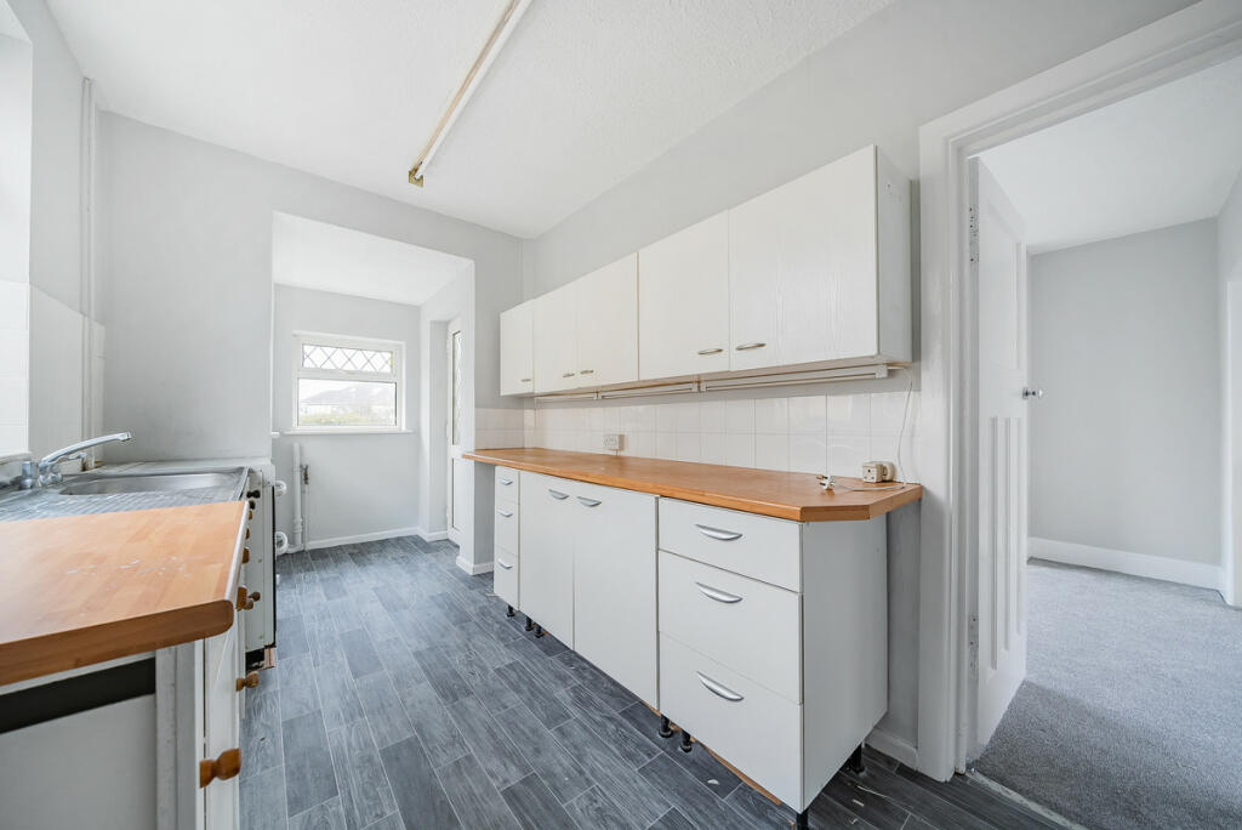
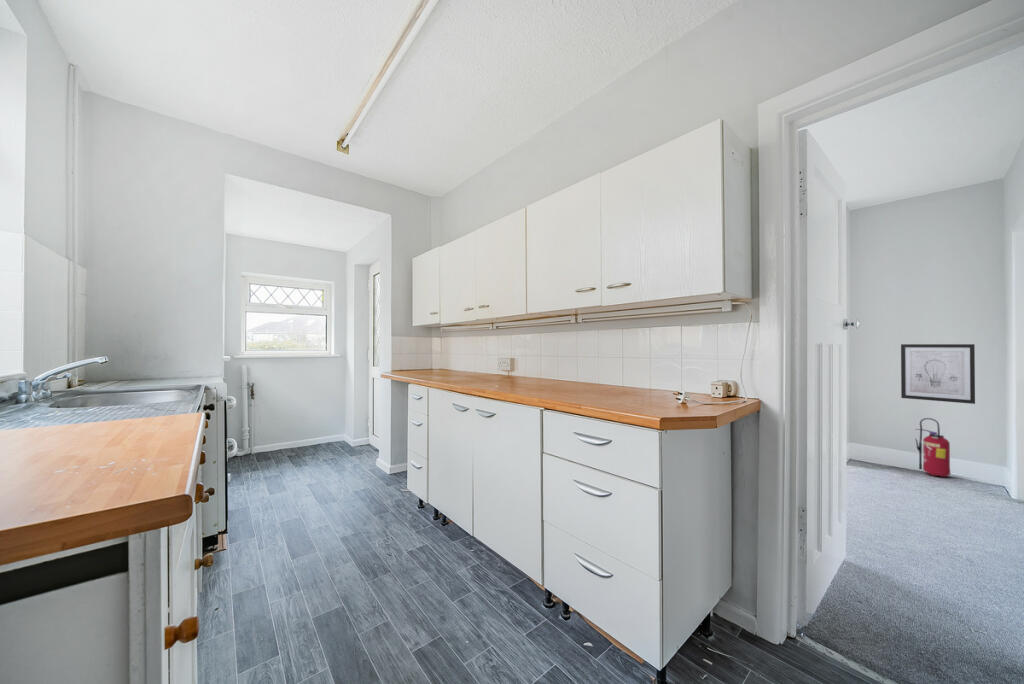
+ wall art [900,343,976,405]
+ fire extinguisher [915,417,951,478]
